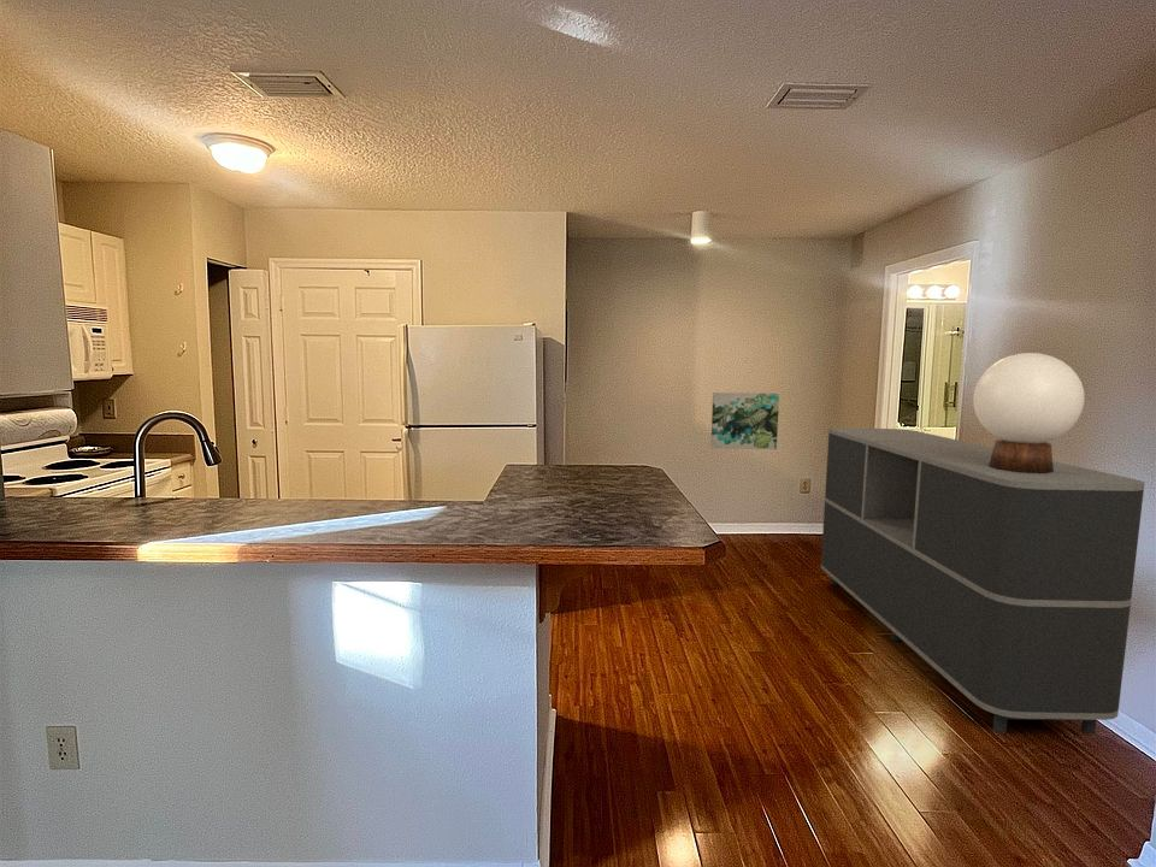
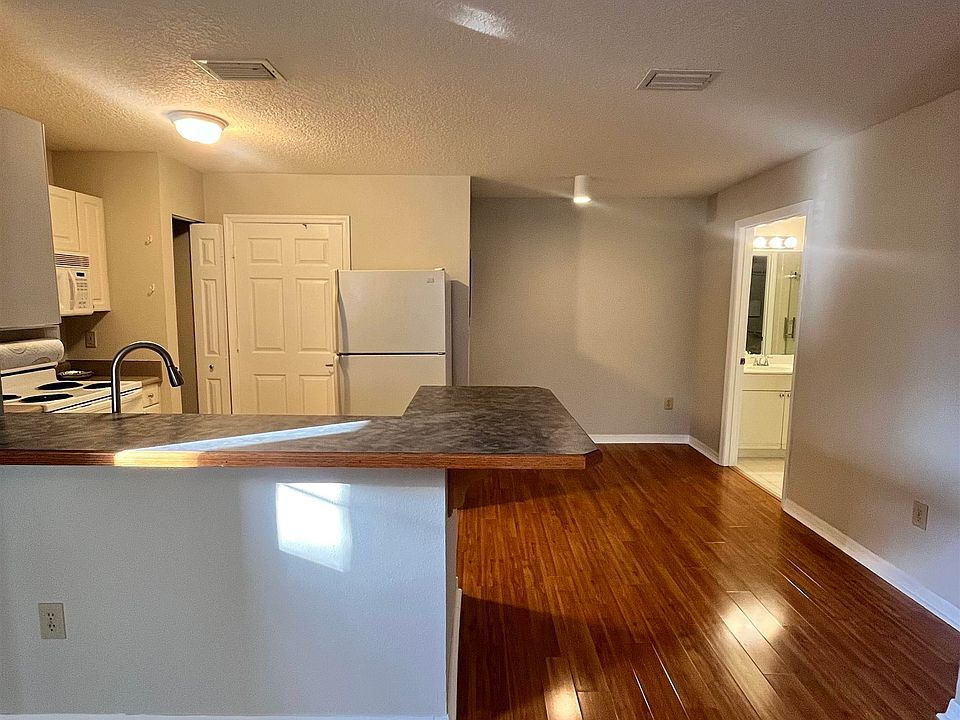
- table lamp [972,352,1086,473]
- sideboard [820,426,1145,736]
- wall art [709,391,780,450]
